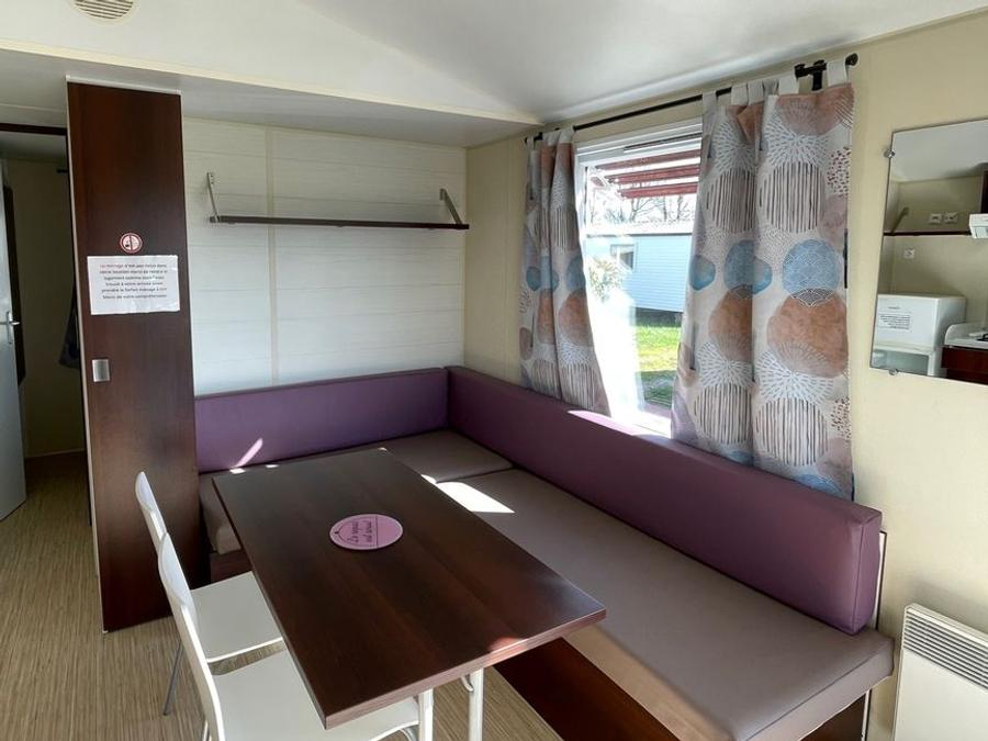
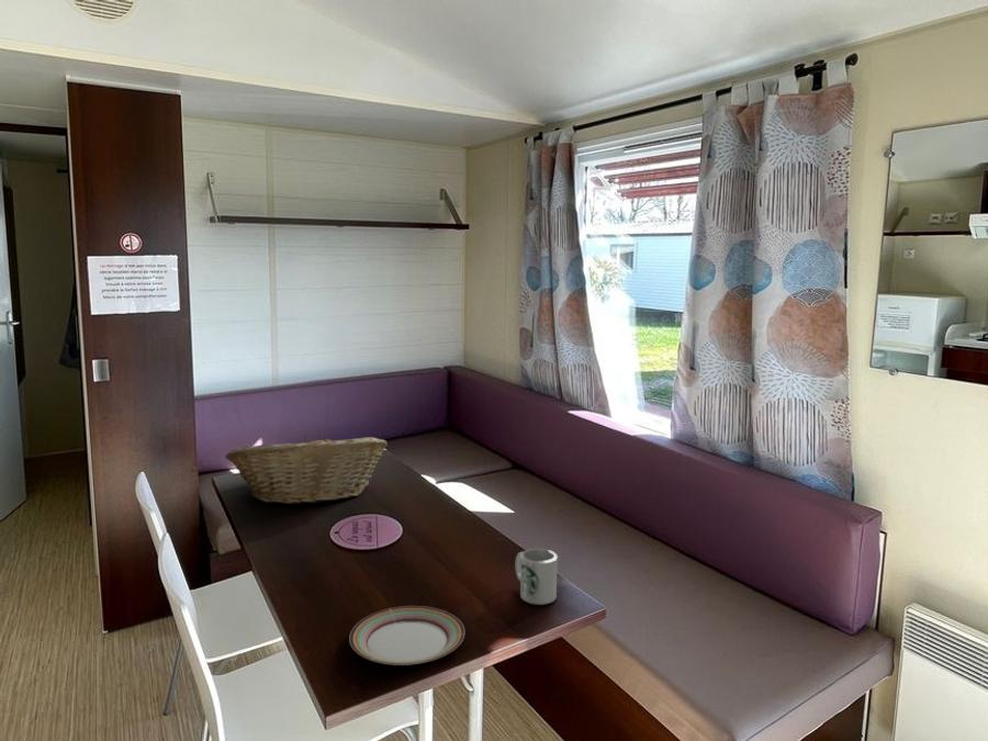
+ mug [514,548,559,606]
+ plate [348,605,465,666]
+ fruit basket [224,434,388,505]
